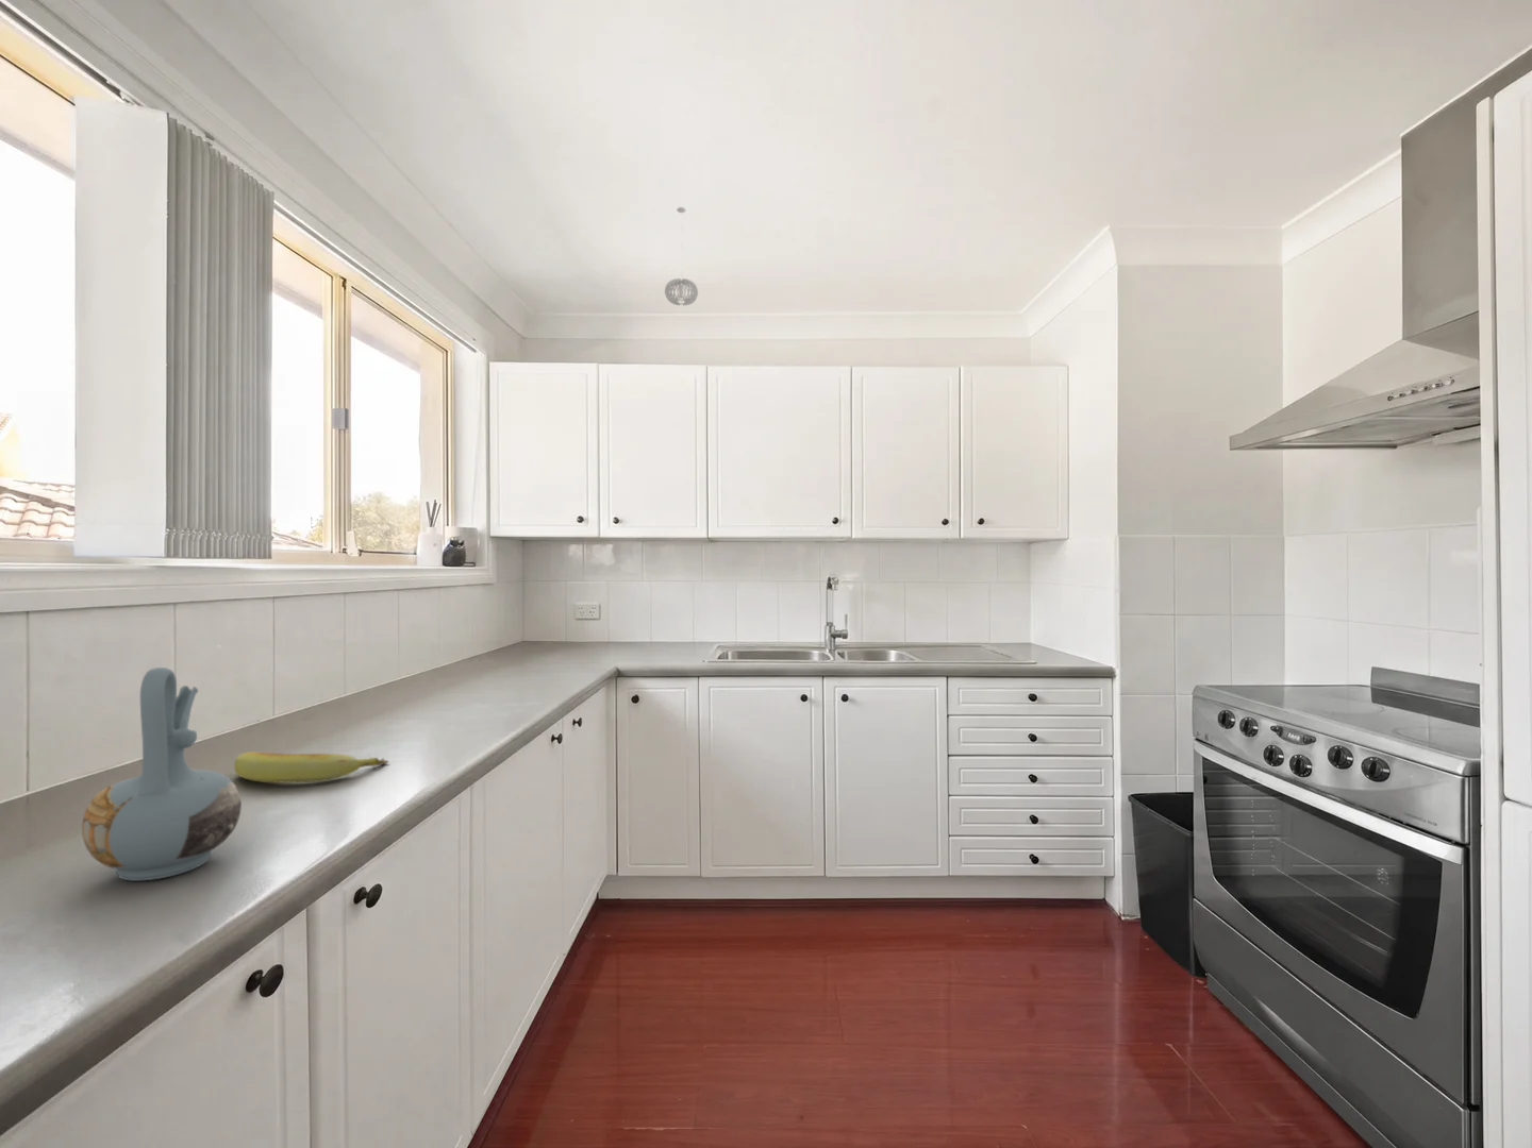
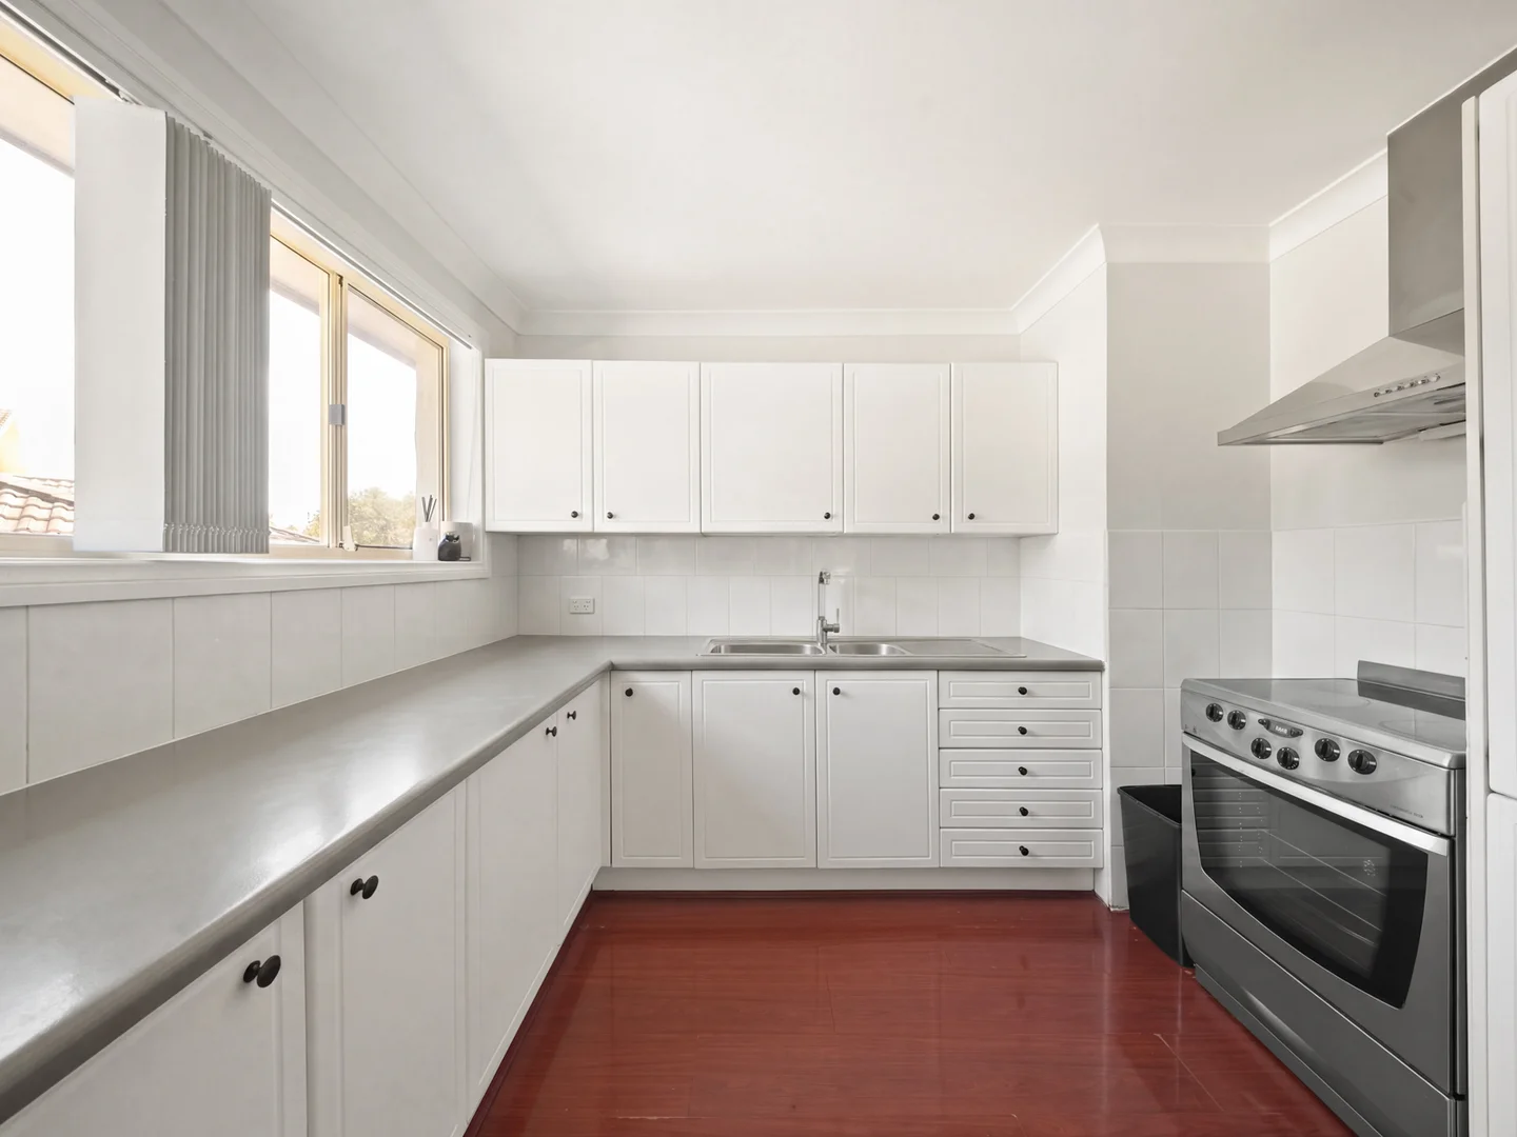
- banana [233,750,390,785]
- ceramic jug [81,667,242,882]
- pendant light [663,206,698,308]
